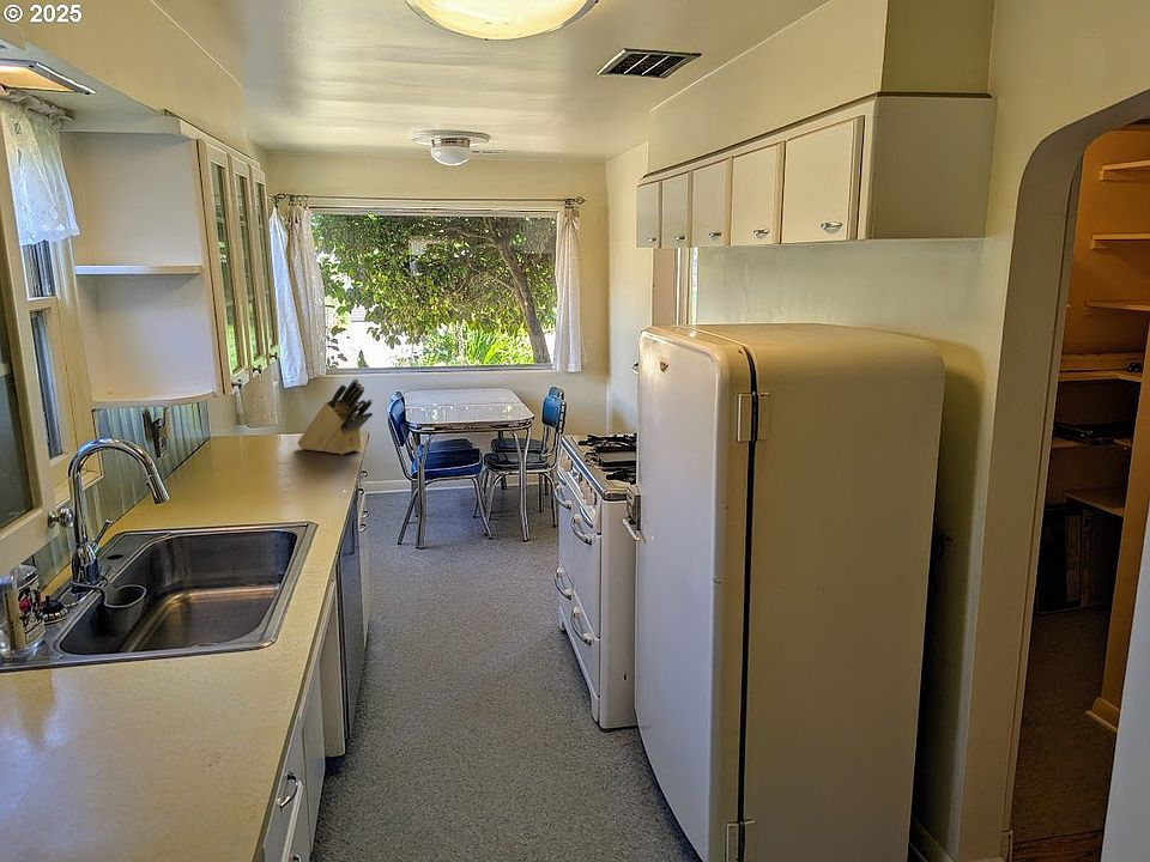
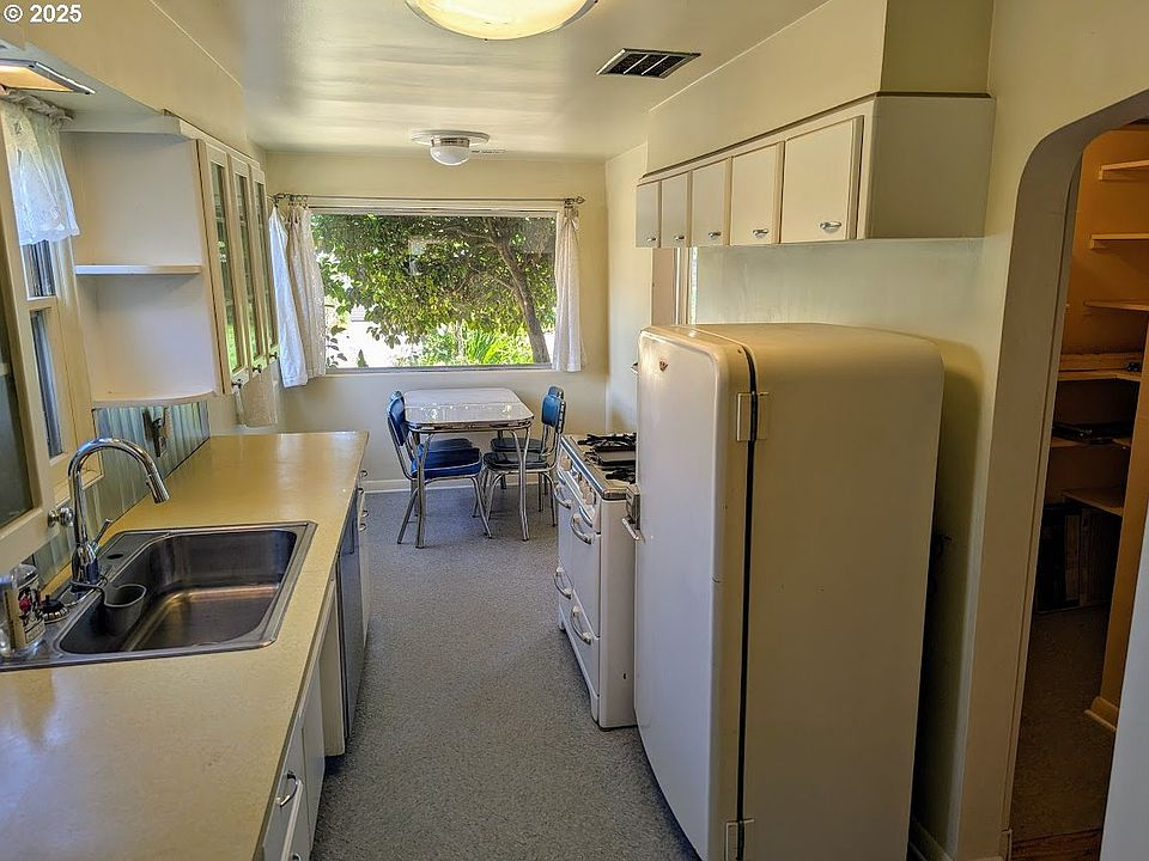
- knife block [297,377,374,456]
